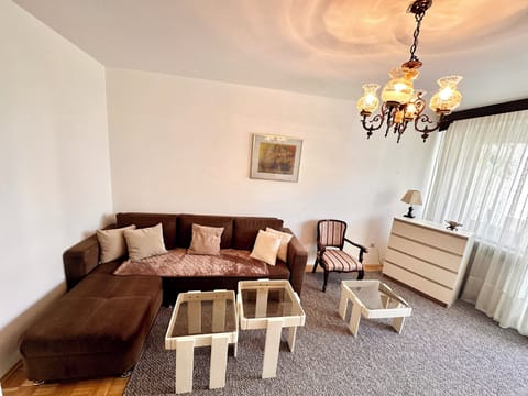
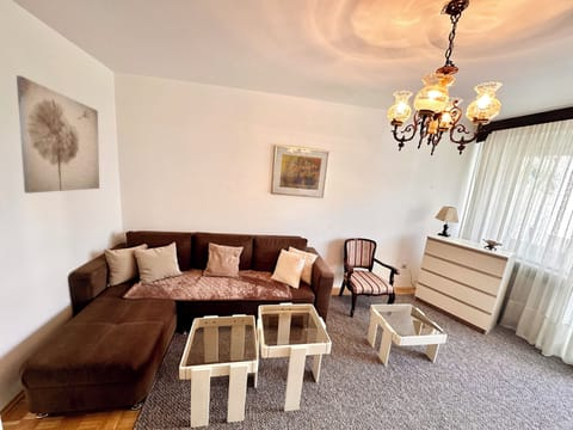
+ wall art [16,74,100,195]
